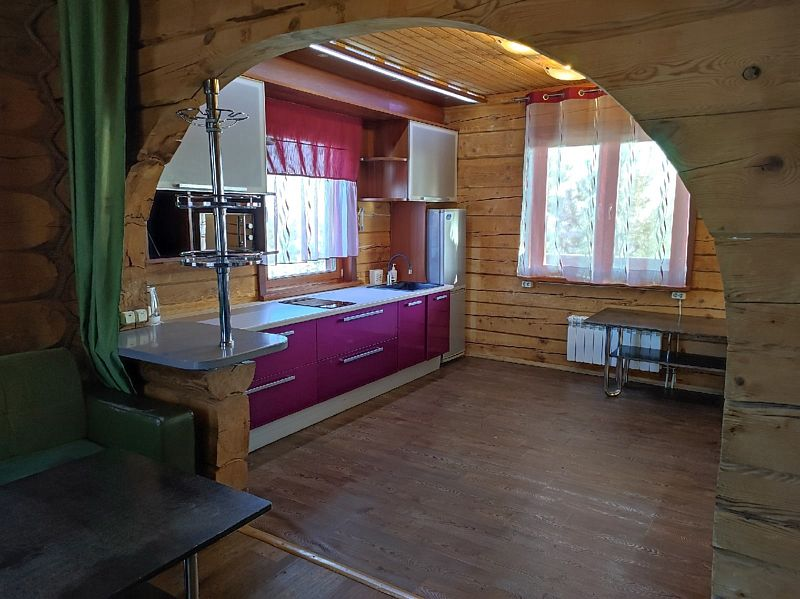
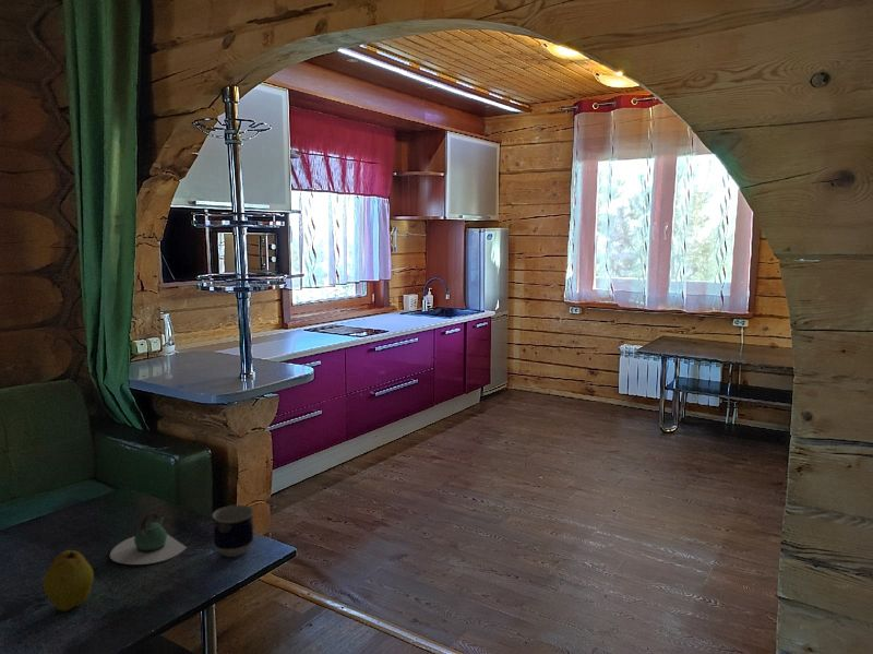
+ cup [212,504,254,558]
+ fruit [41,549,95,613]
+ teapot [109,511,188,566]
